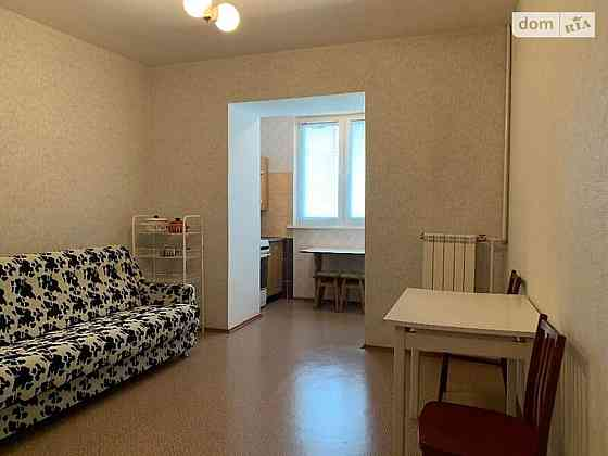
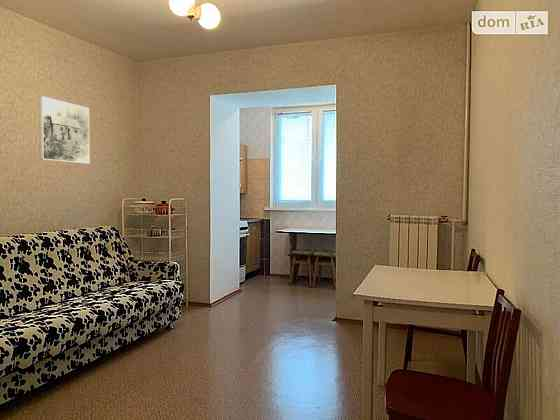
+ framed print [39,95,90,165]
